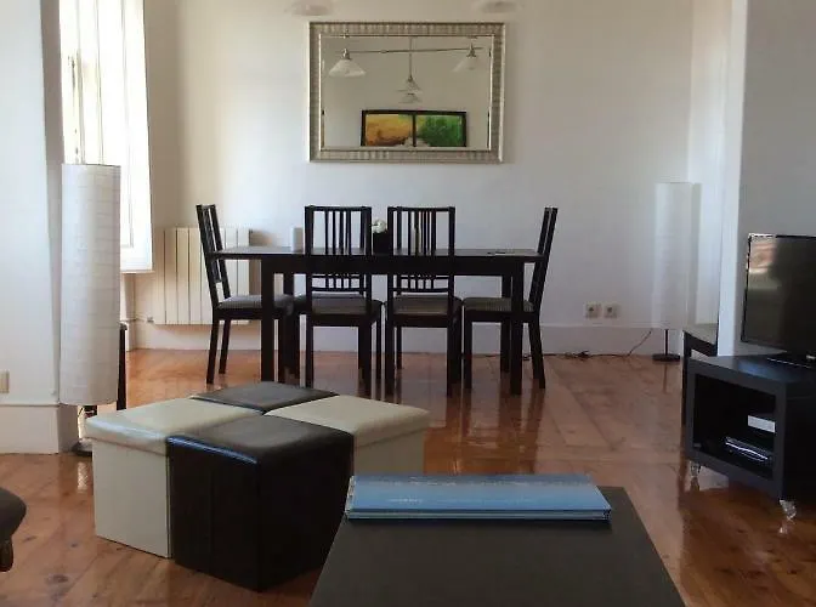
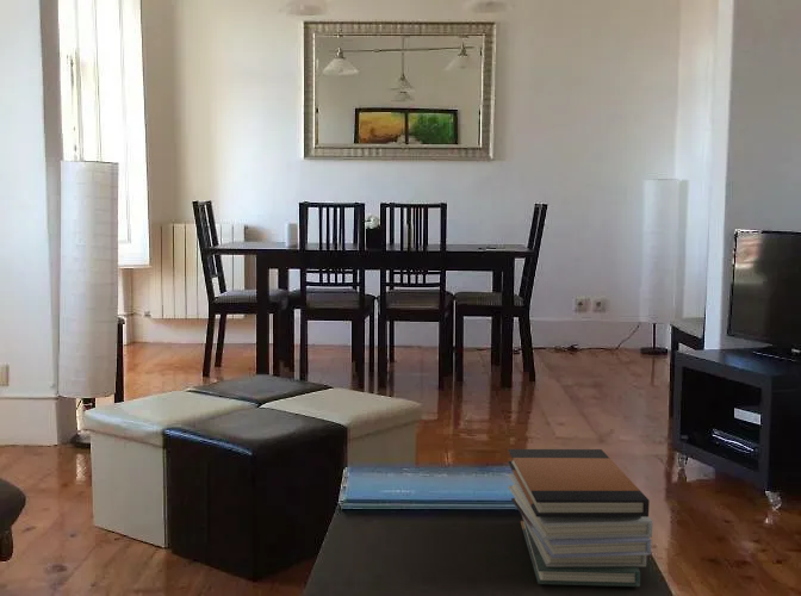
+ book stack [507,448,654,588]
